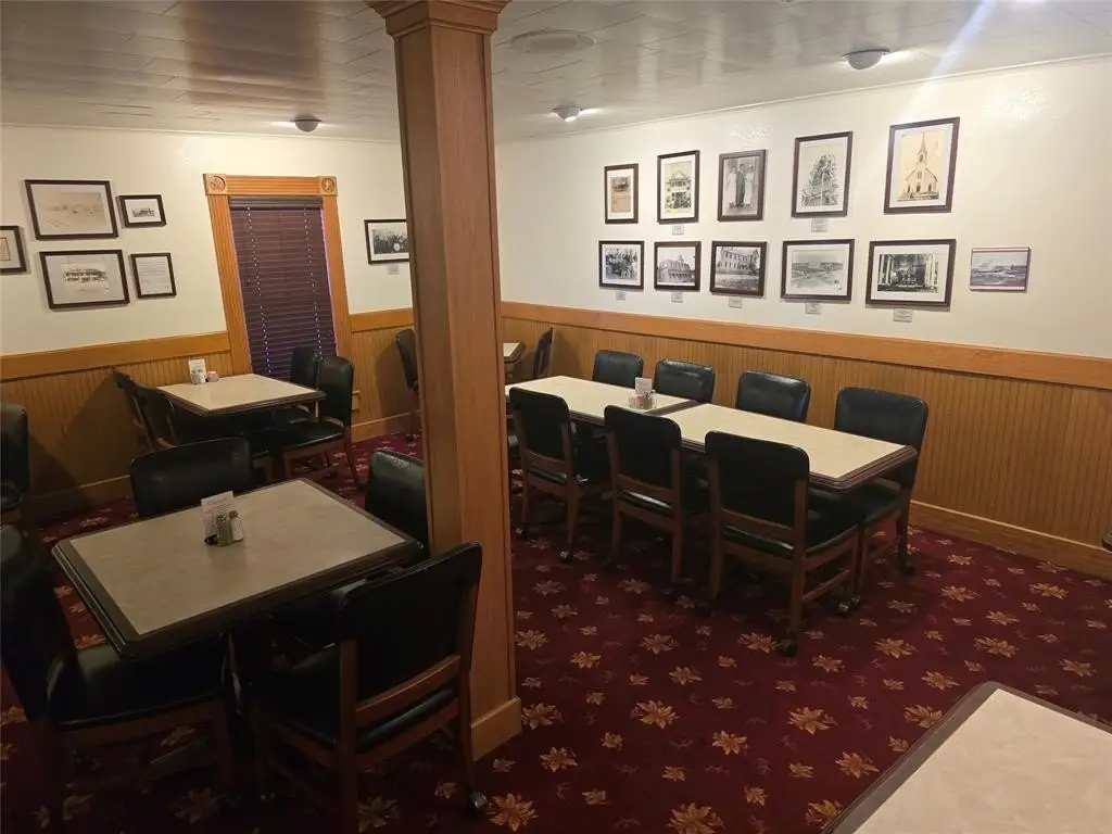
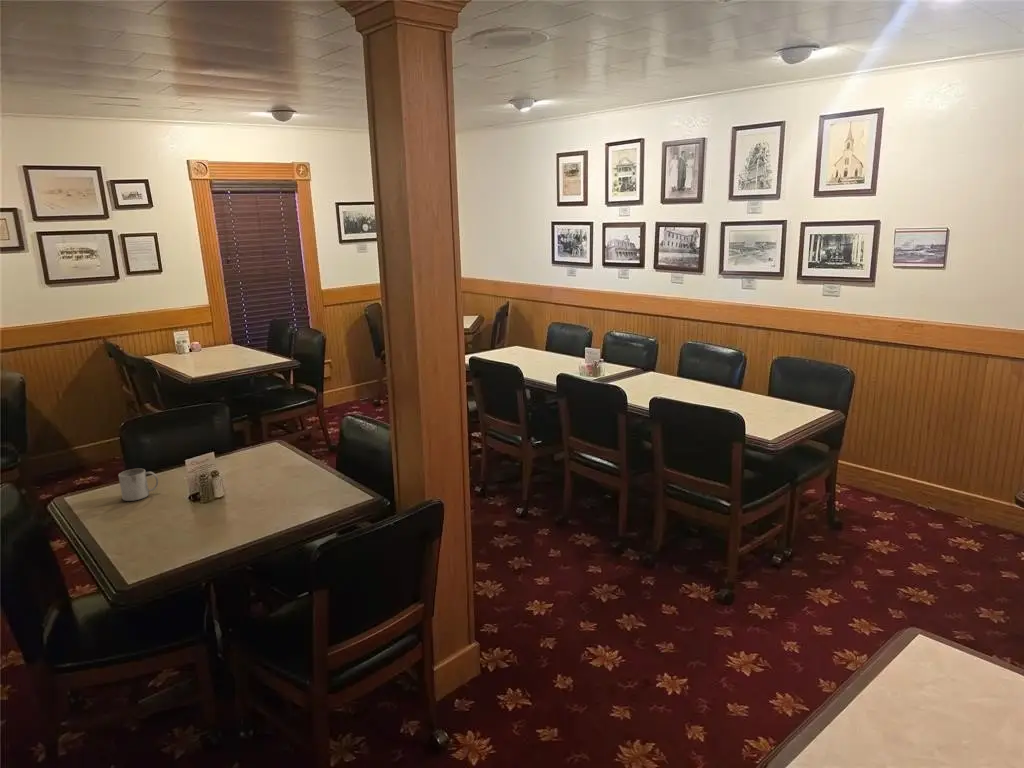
+ mug [118,468,159,502]
